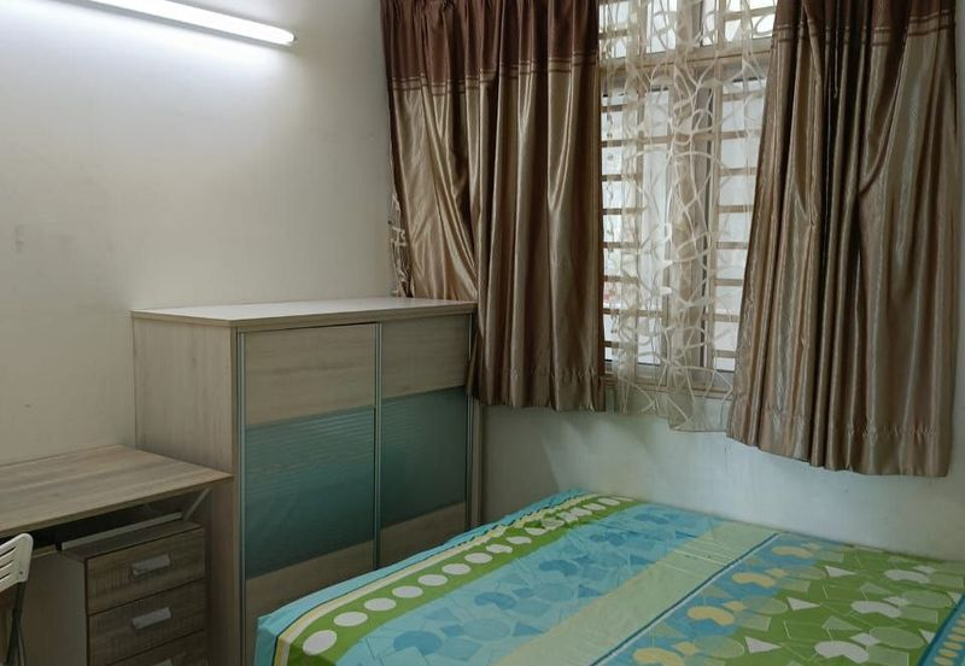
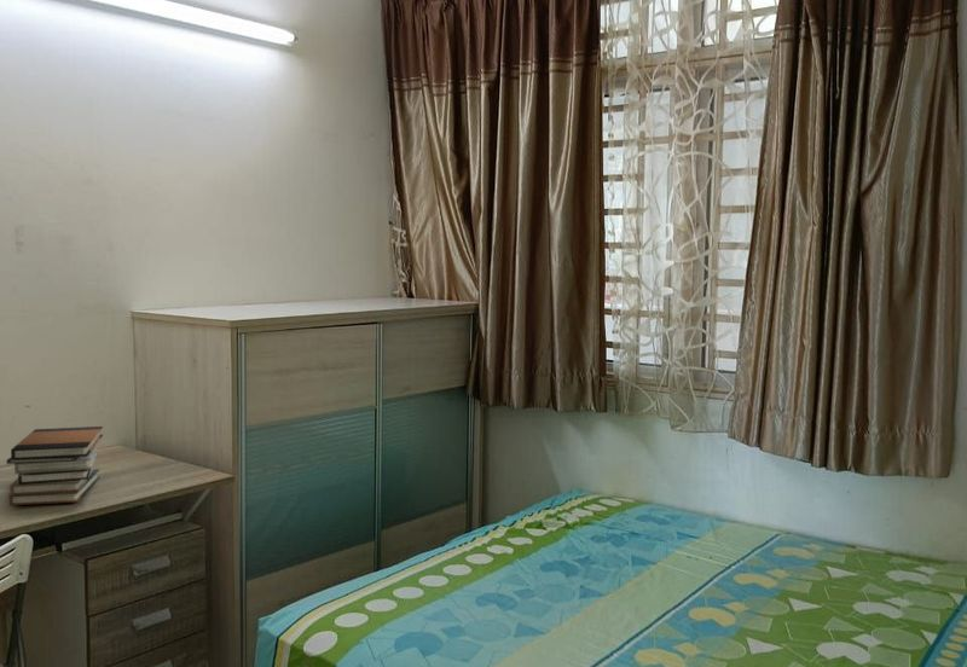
+ book stack [5,425,104,506]
